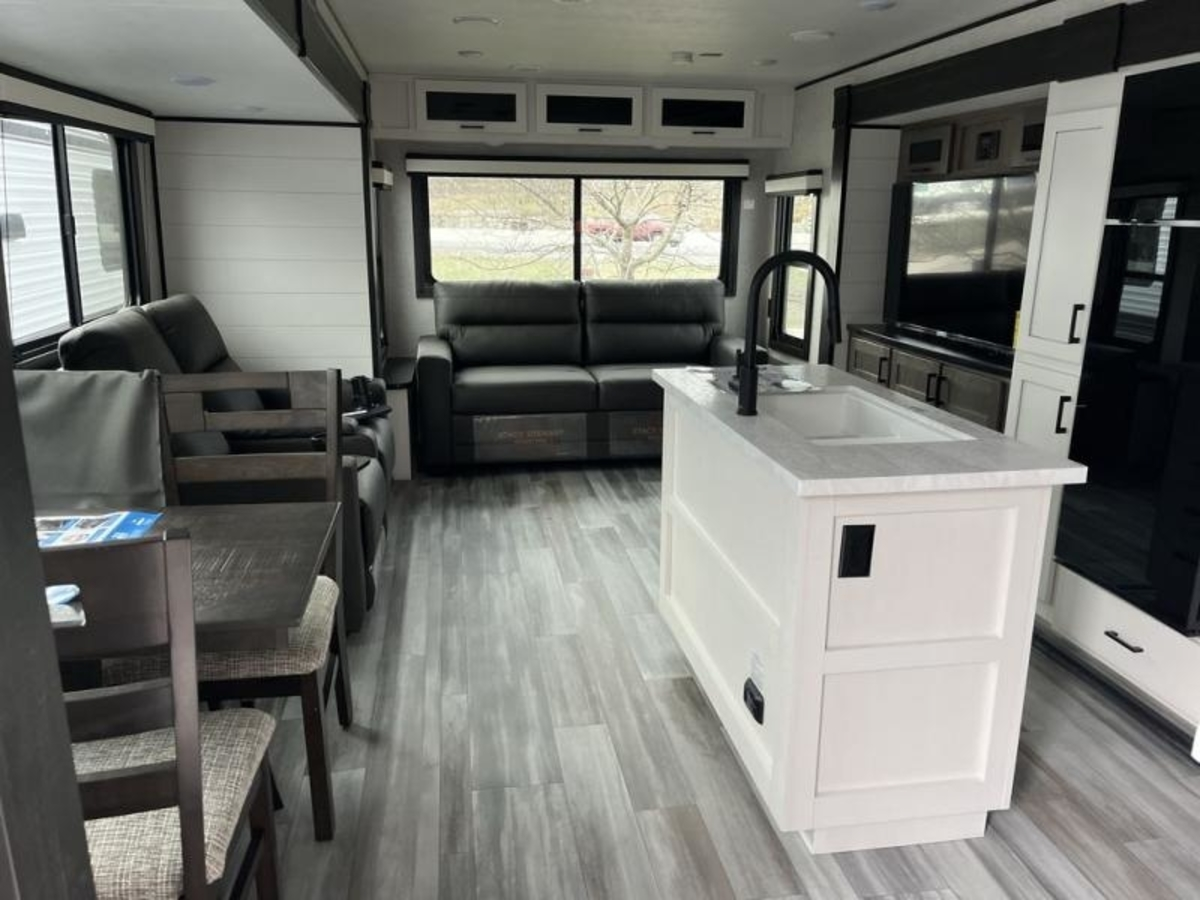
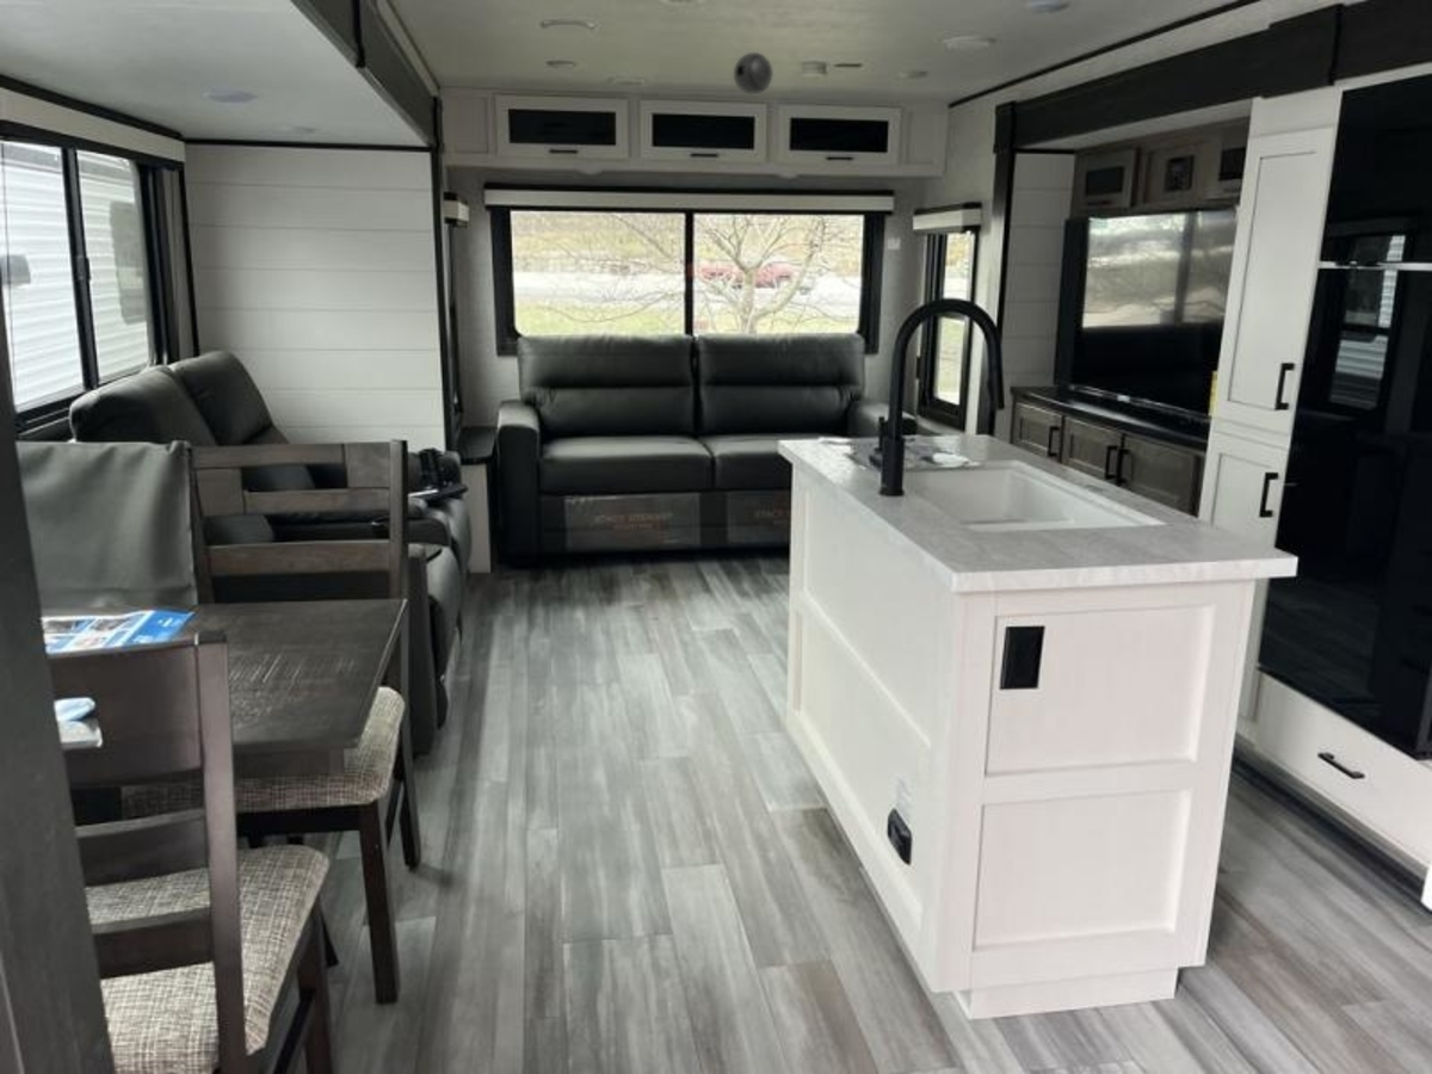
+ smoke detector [733,51,774,95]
